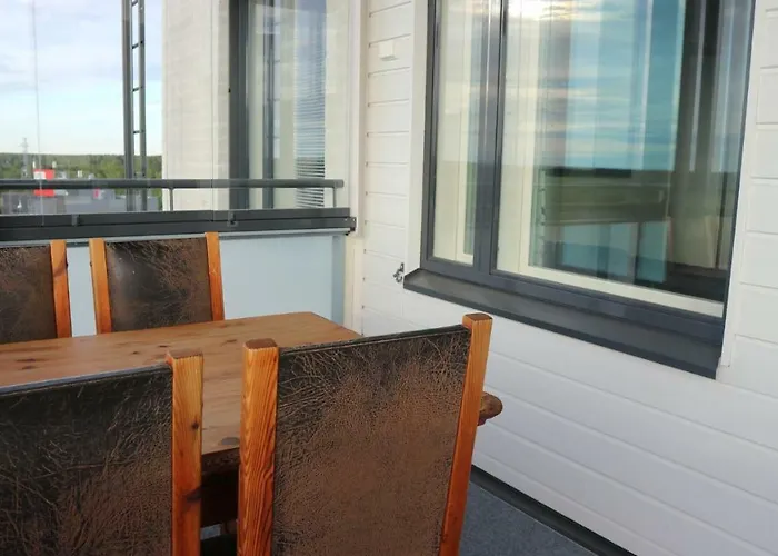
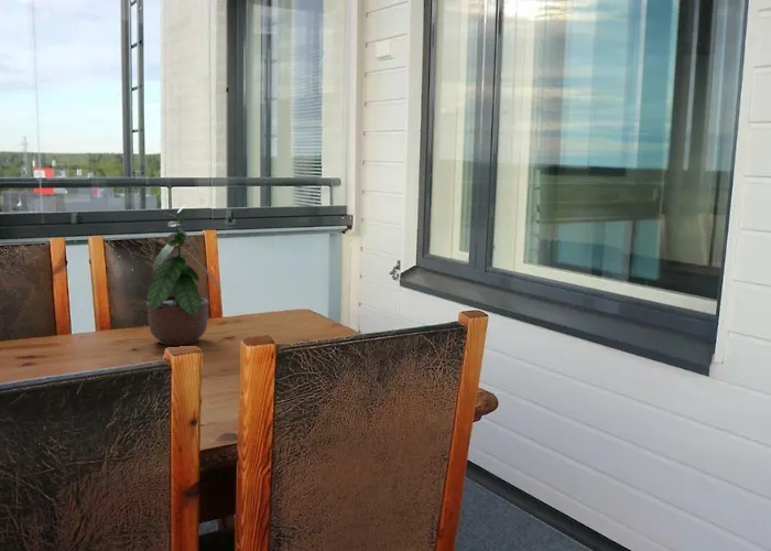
+ potted plant [145,203,222,346]
